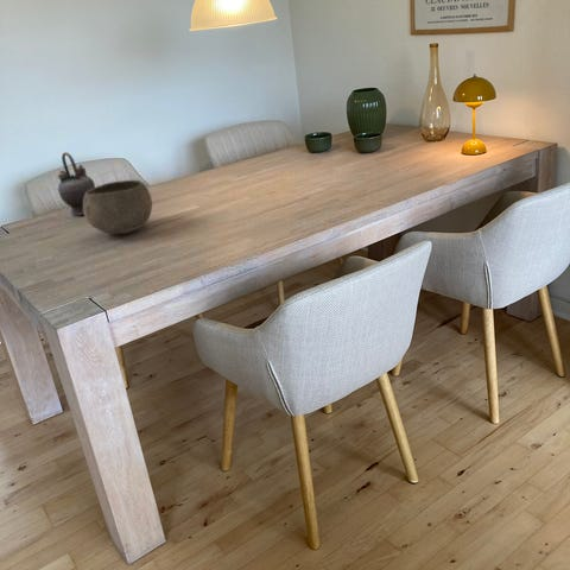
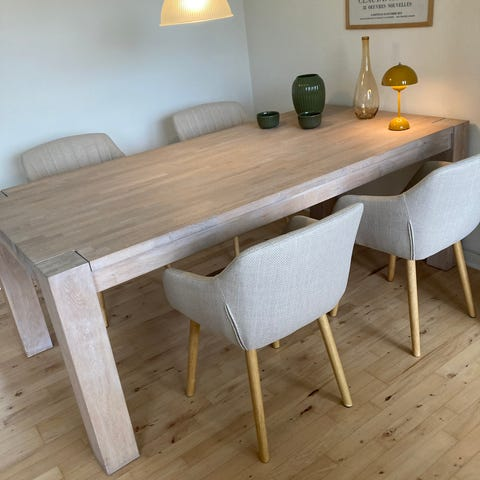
- bowl [83,179,153,235]
- teapot [57,151,96,216]
